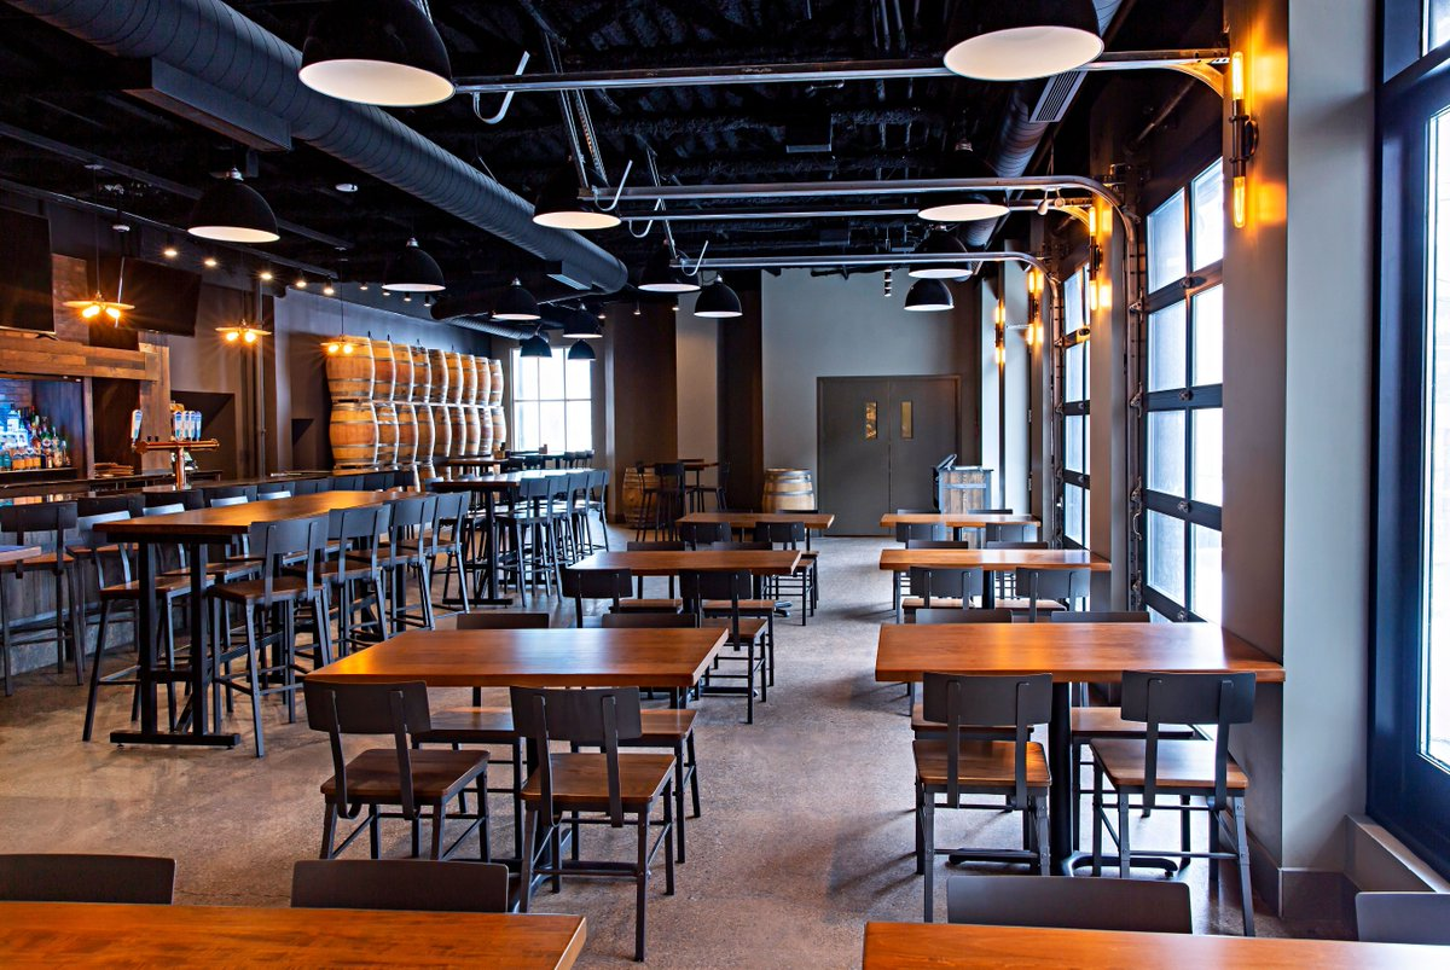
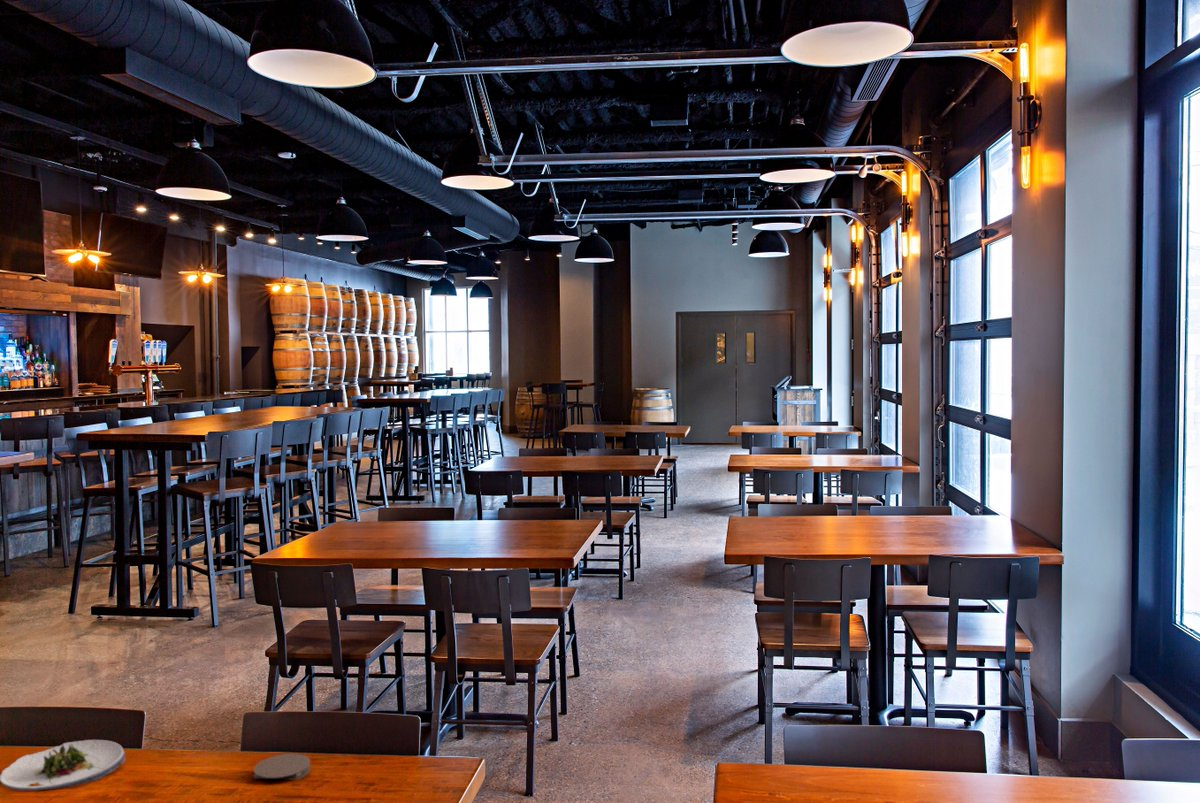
+ coaster [253,753,312,781]
+ salad plate [0,739,127,792]
